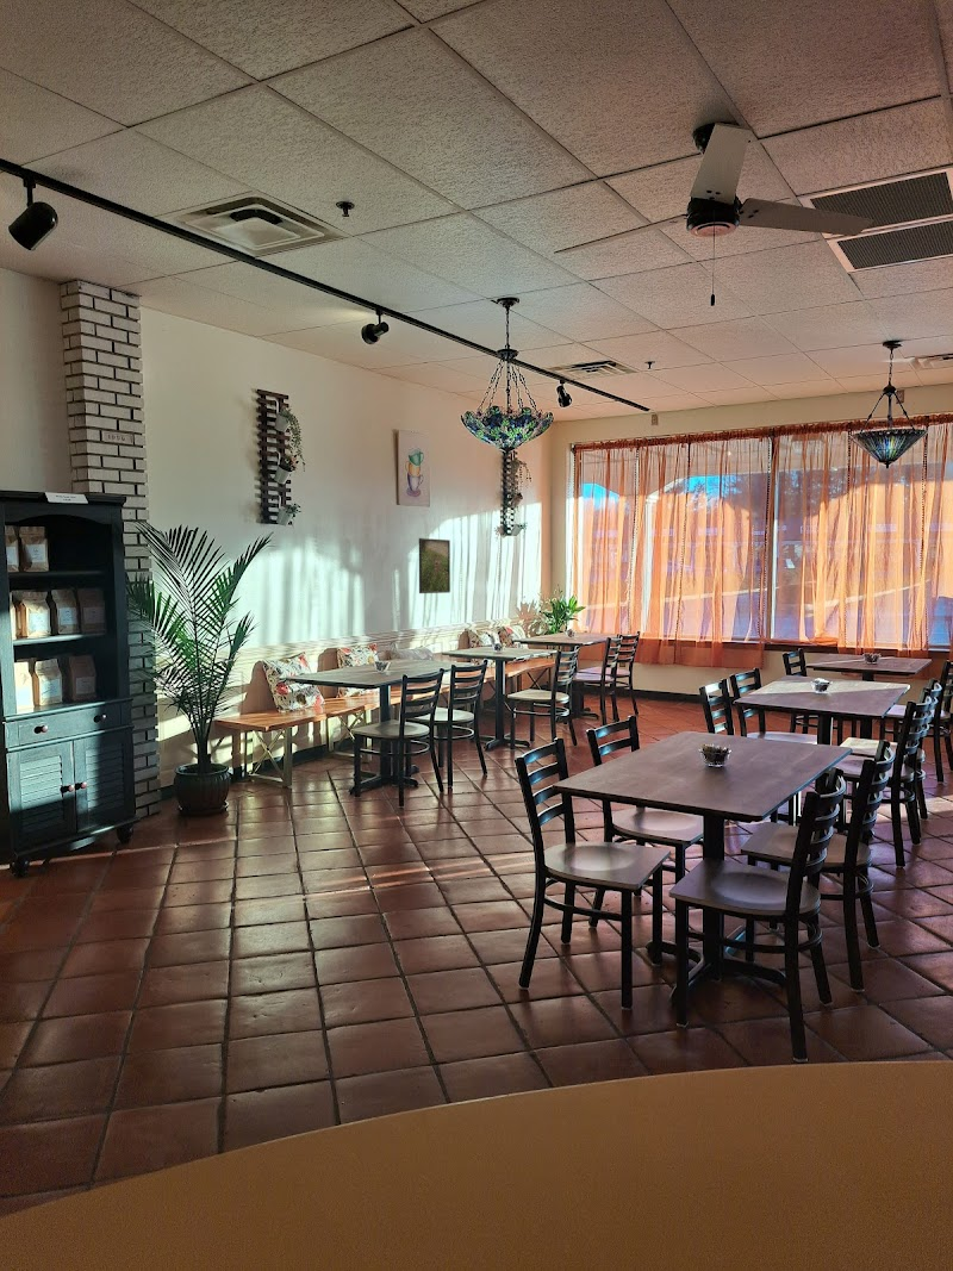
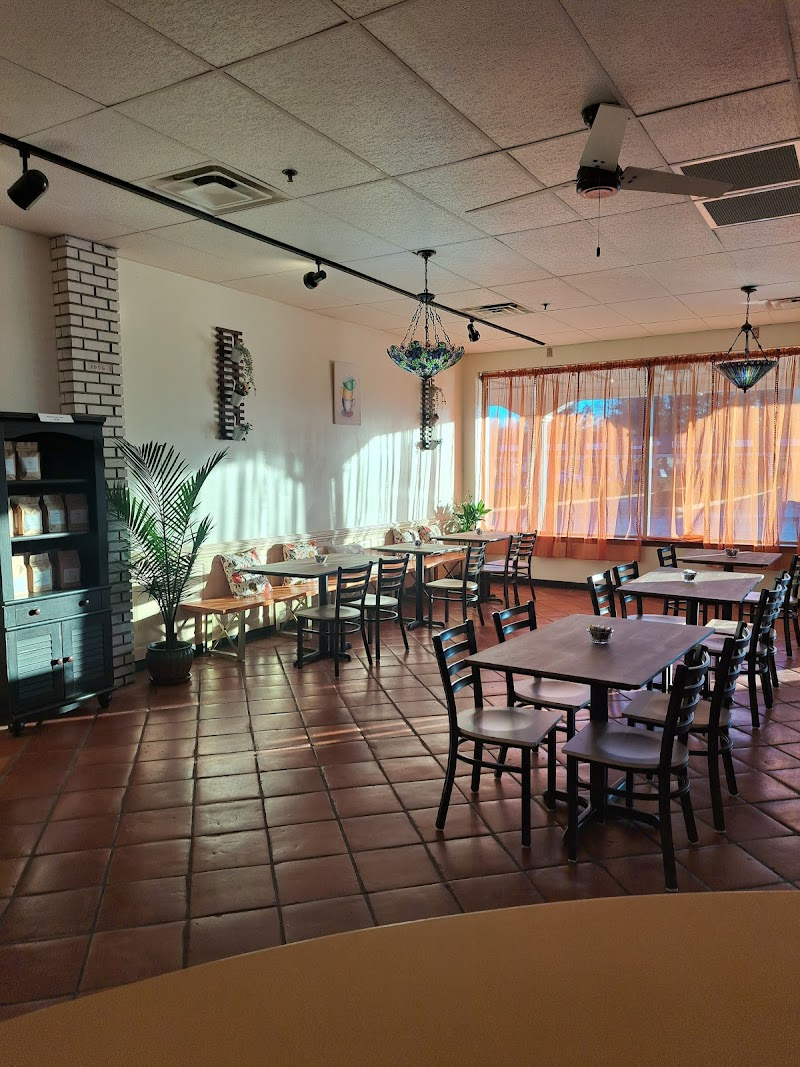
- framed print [418,537,451,594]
